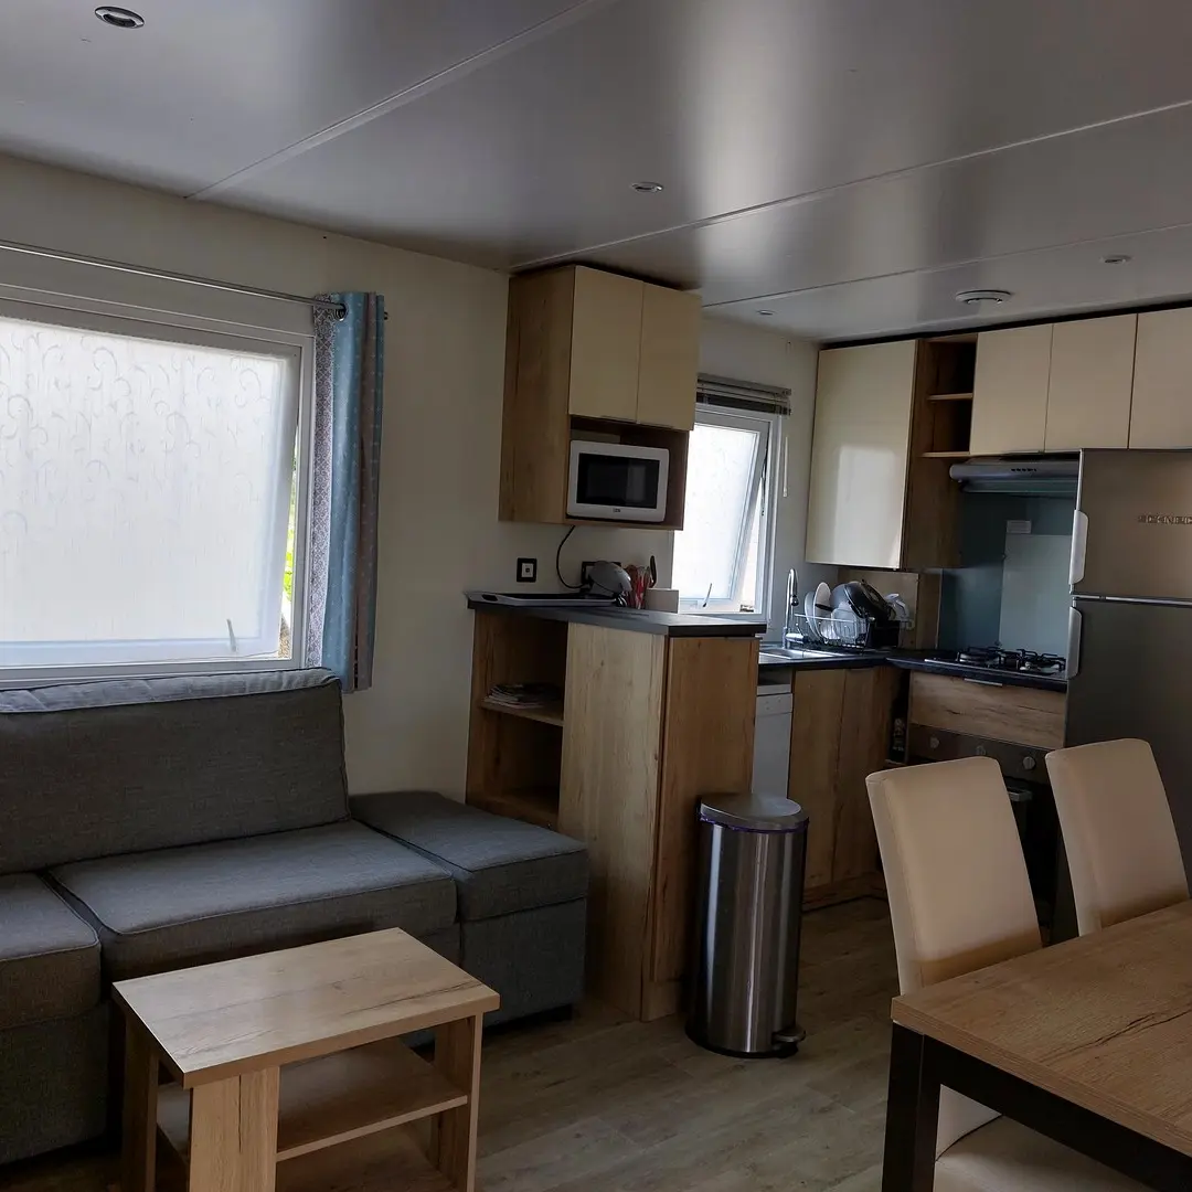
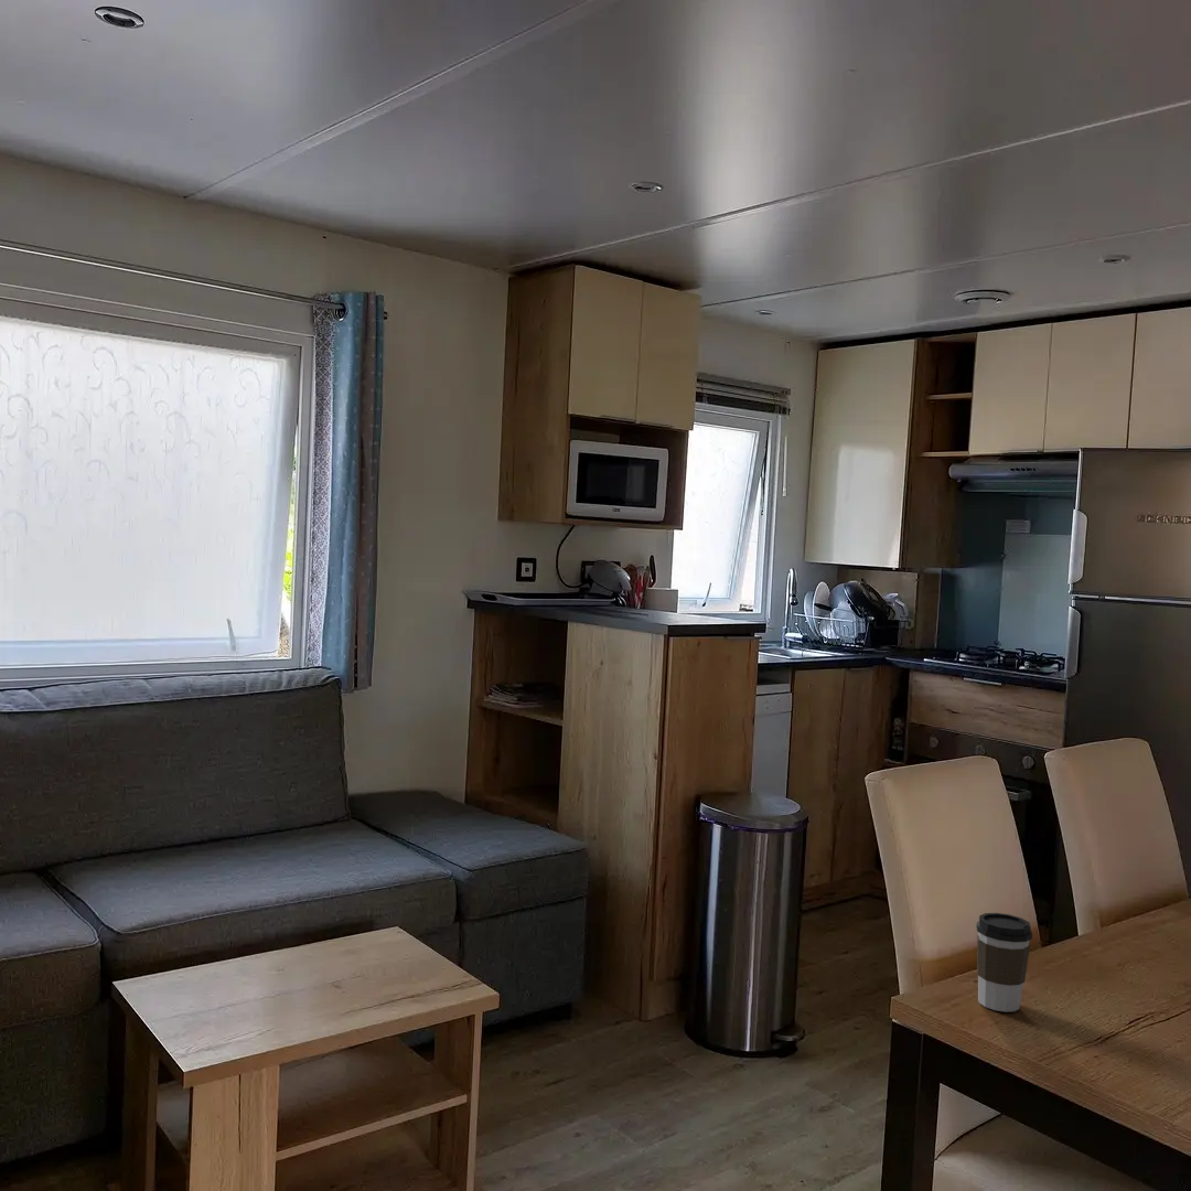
+ coffee cup [975,912,1033,1013]
